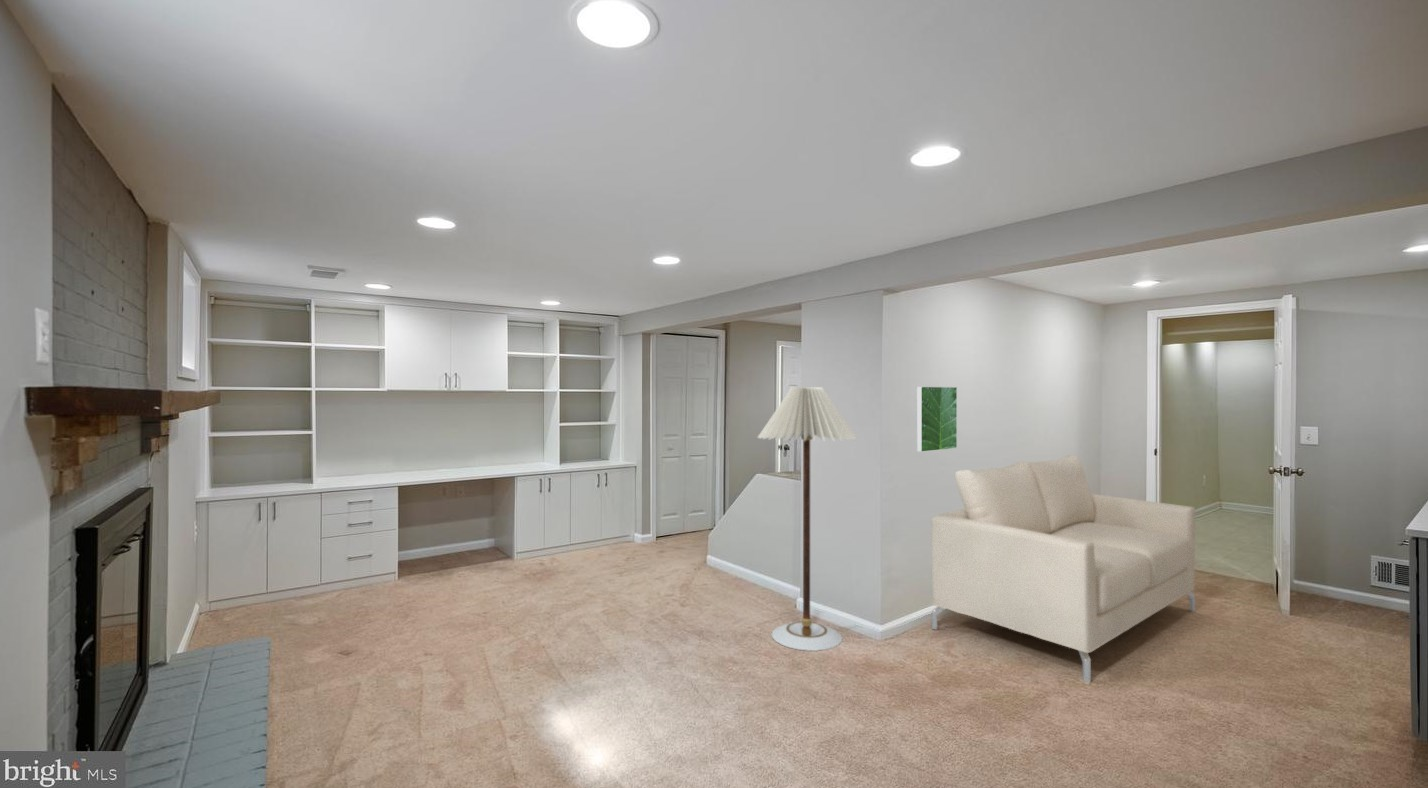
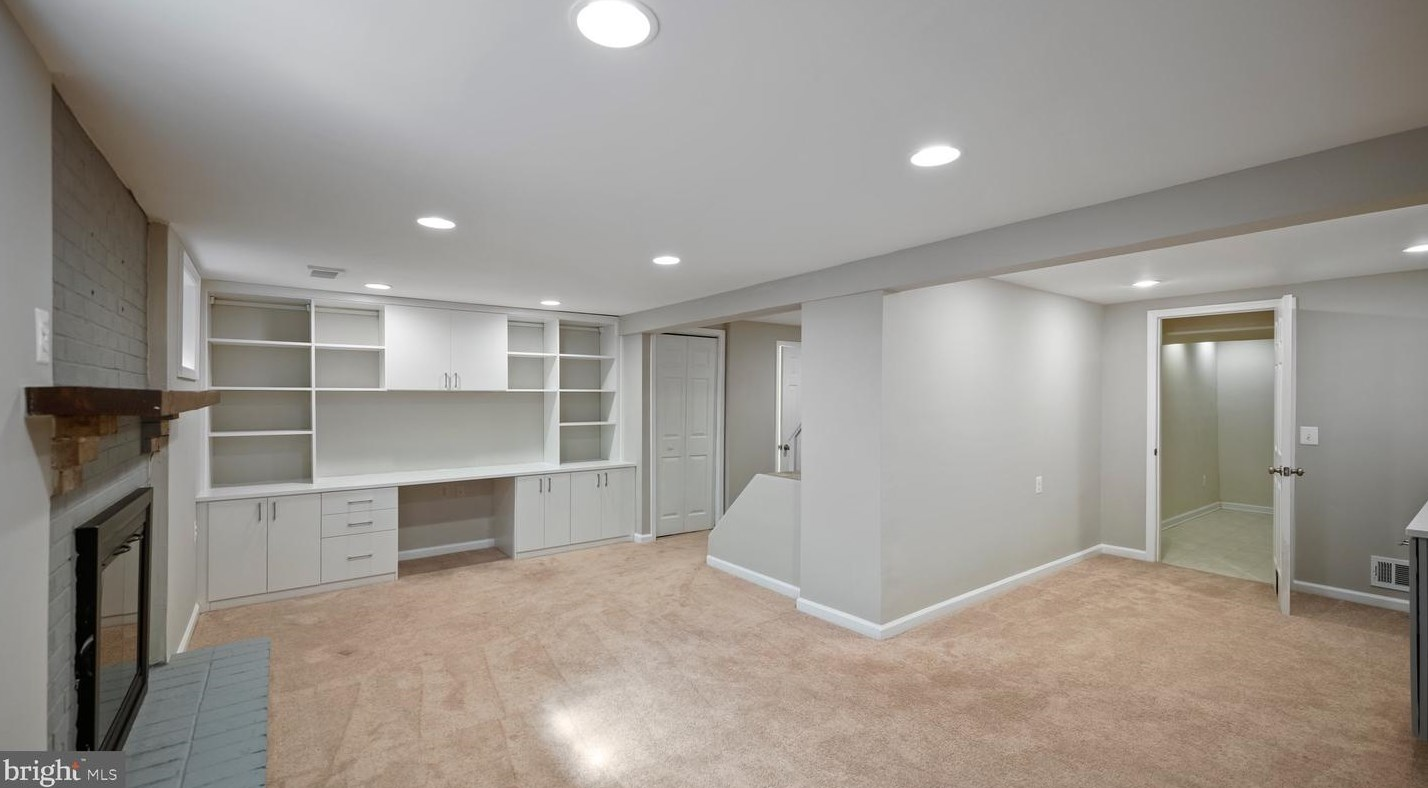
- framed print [916,385,958,453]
- sofa [930,454,1196,684]
- floor lamp [757,386,859,652]
